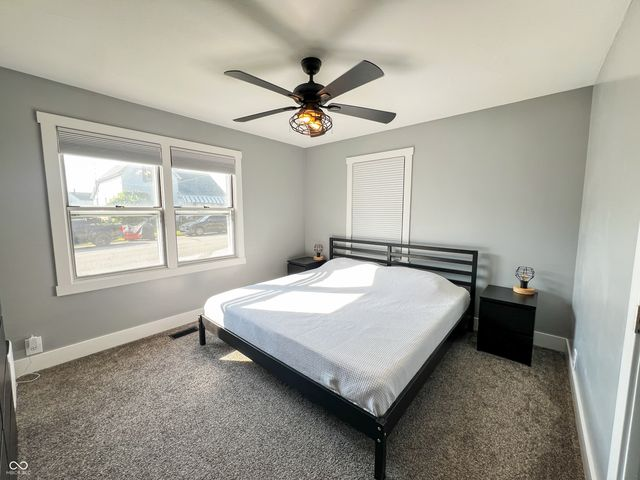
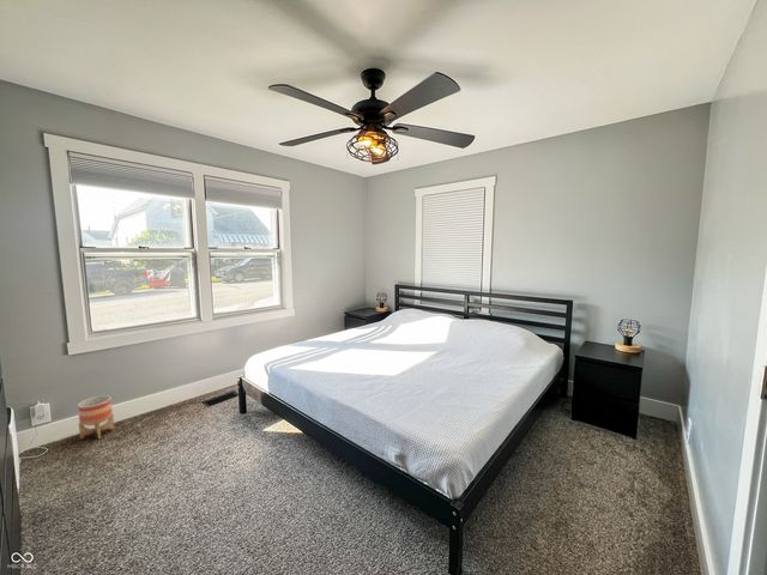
+ planter [77,394,115,441]
